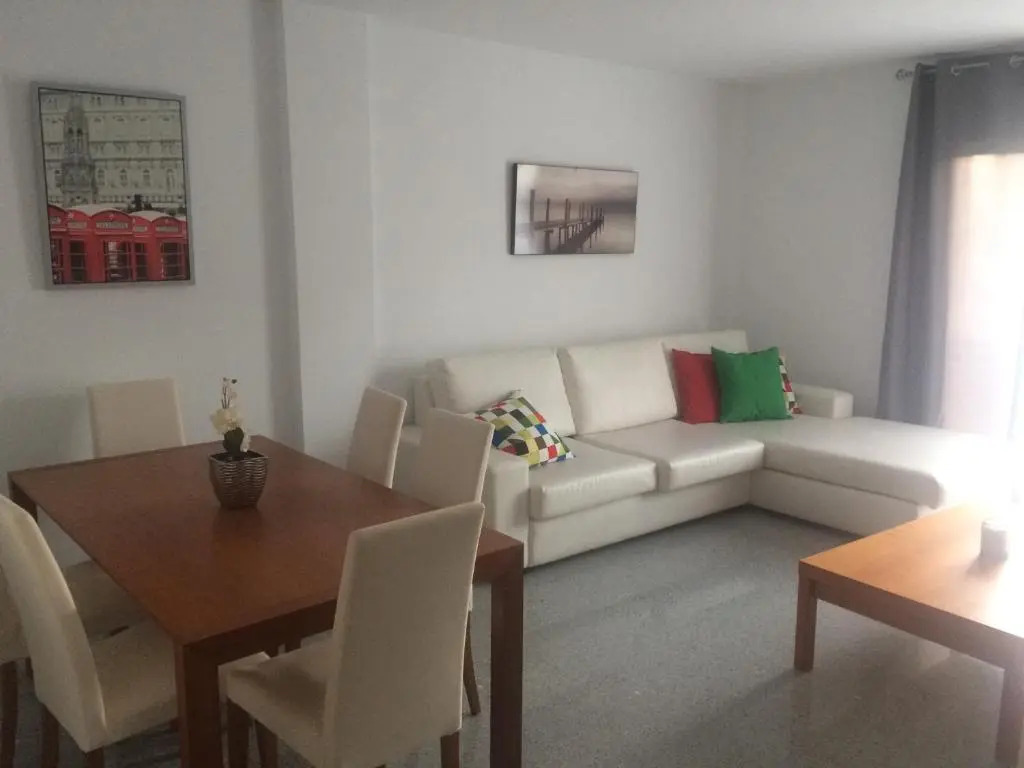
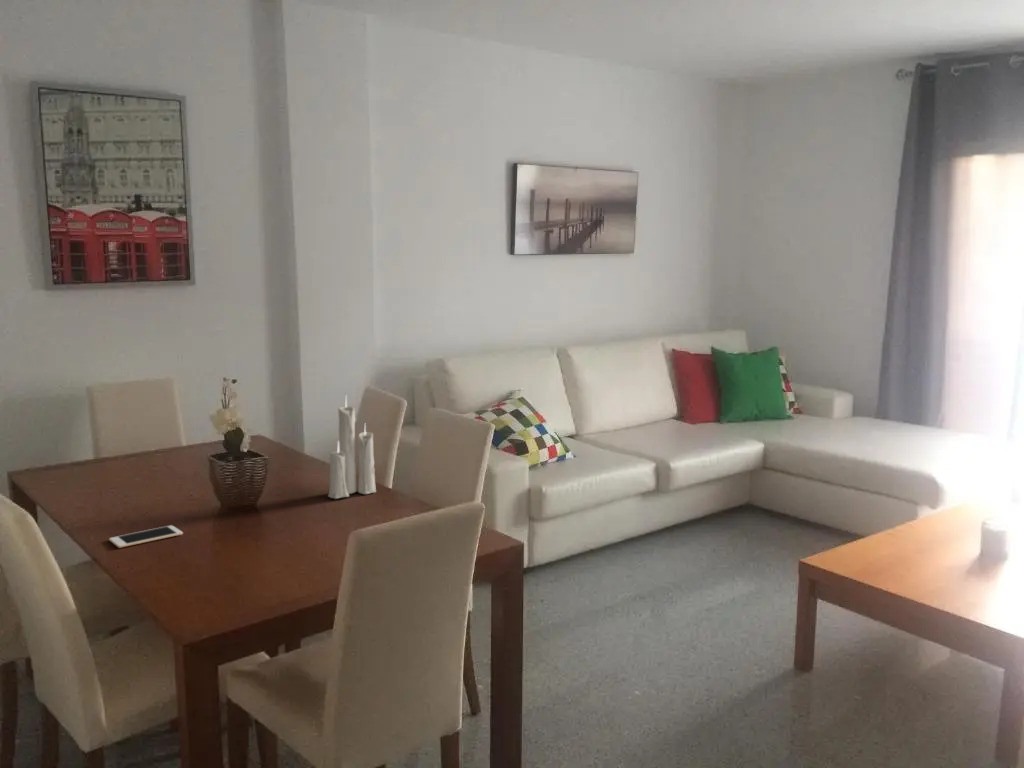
+ cell phone [108,524,184,549]
+ candle [327,395,377,500]
